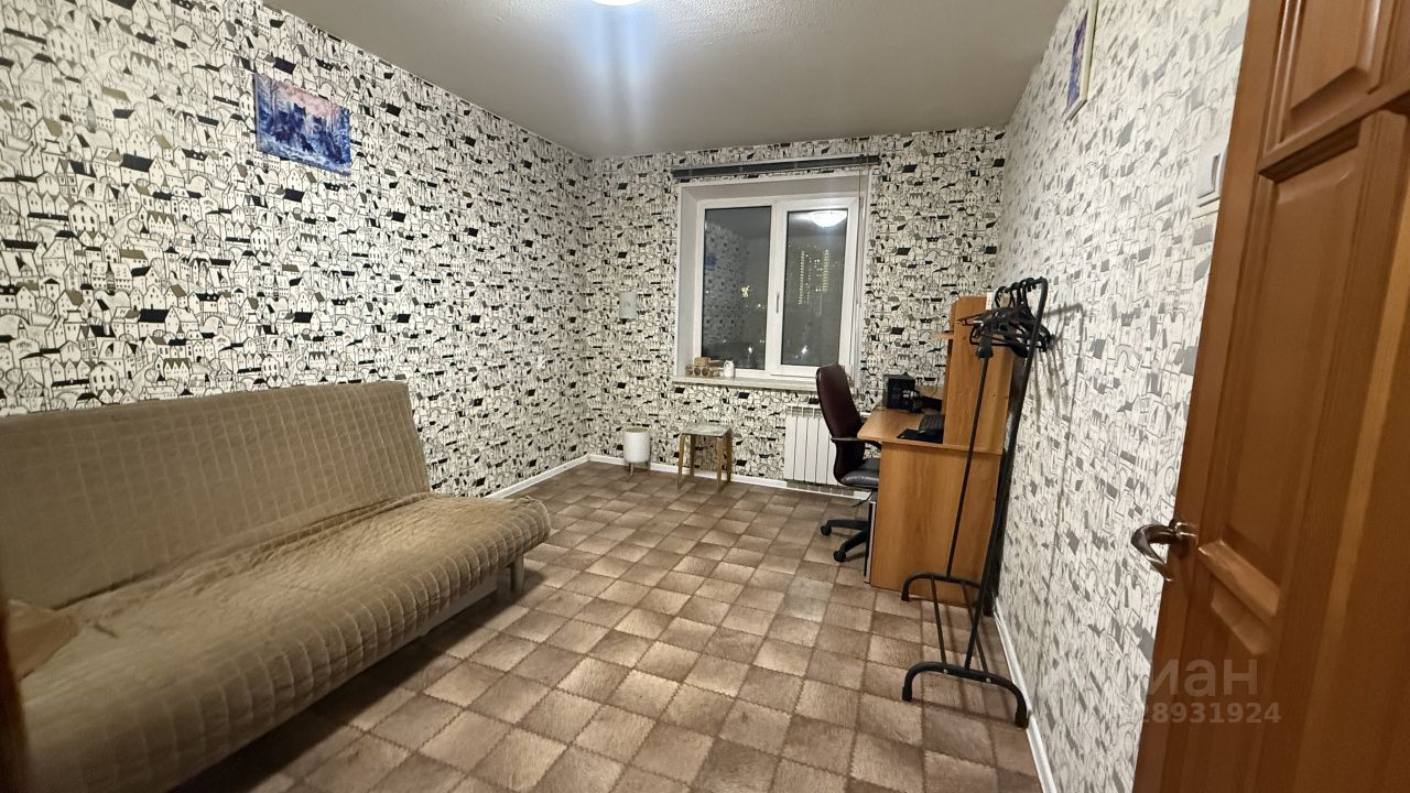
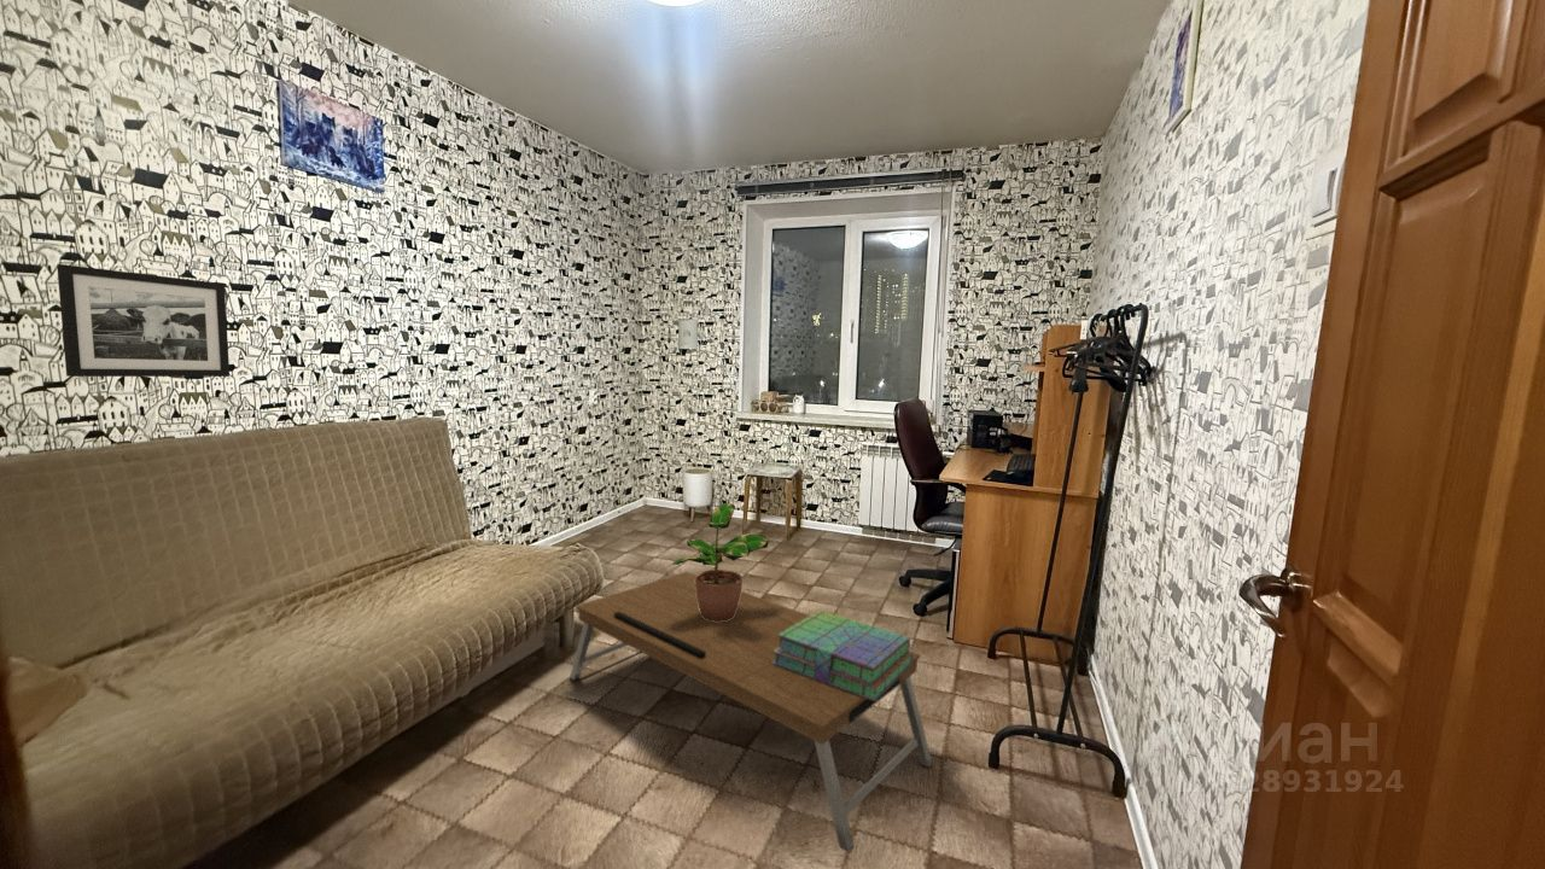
+ stack of books [772,610,913,701]
+ potted plant [667,502,770,622]
+ coffee table [569,571,933,855]
+ picture frame [56,263,231,378]
